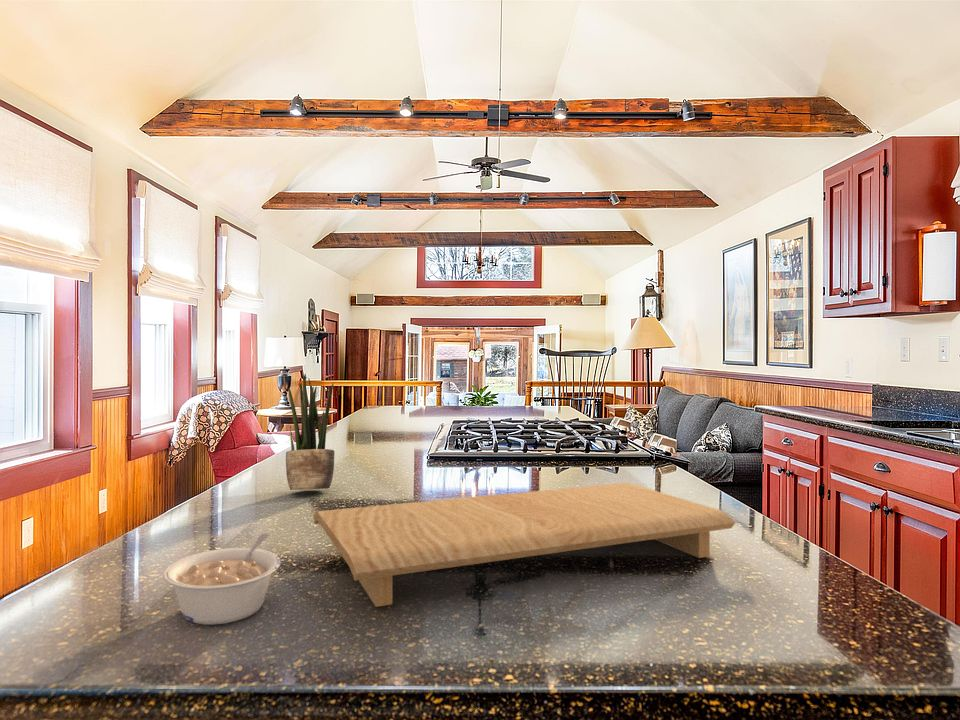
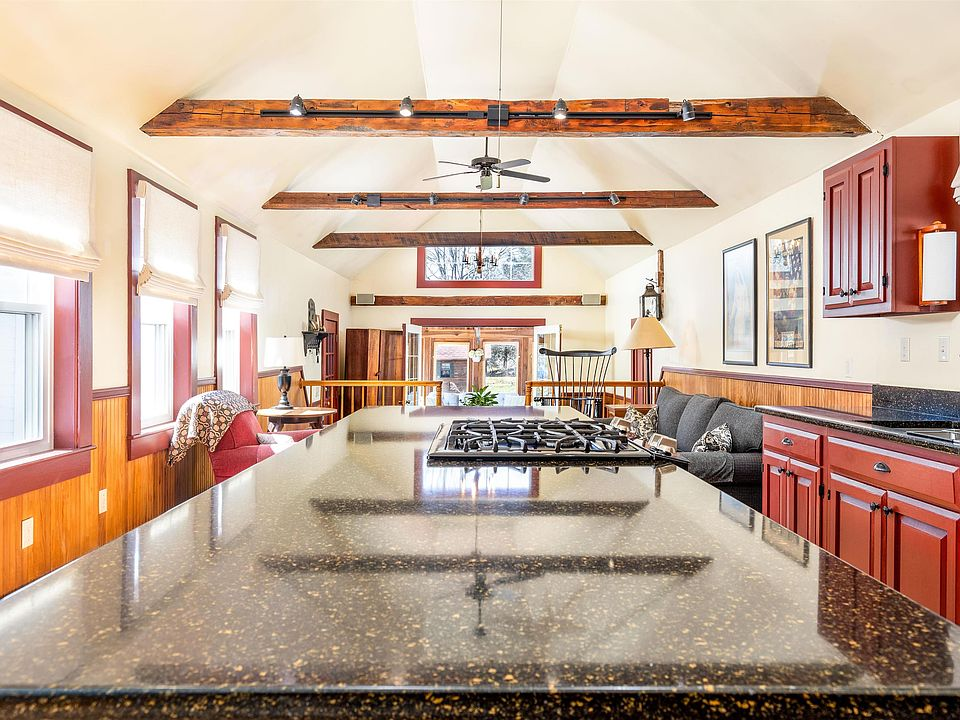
- potted plant [285,373,336,491]
- cutting board [312,482,737,608]
- legume [162,533,281,625]
